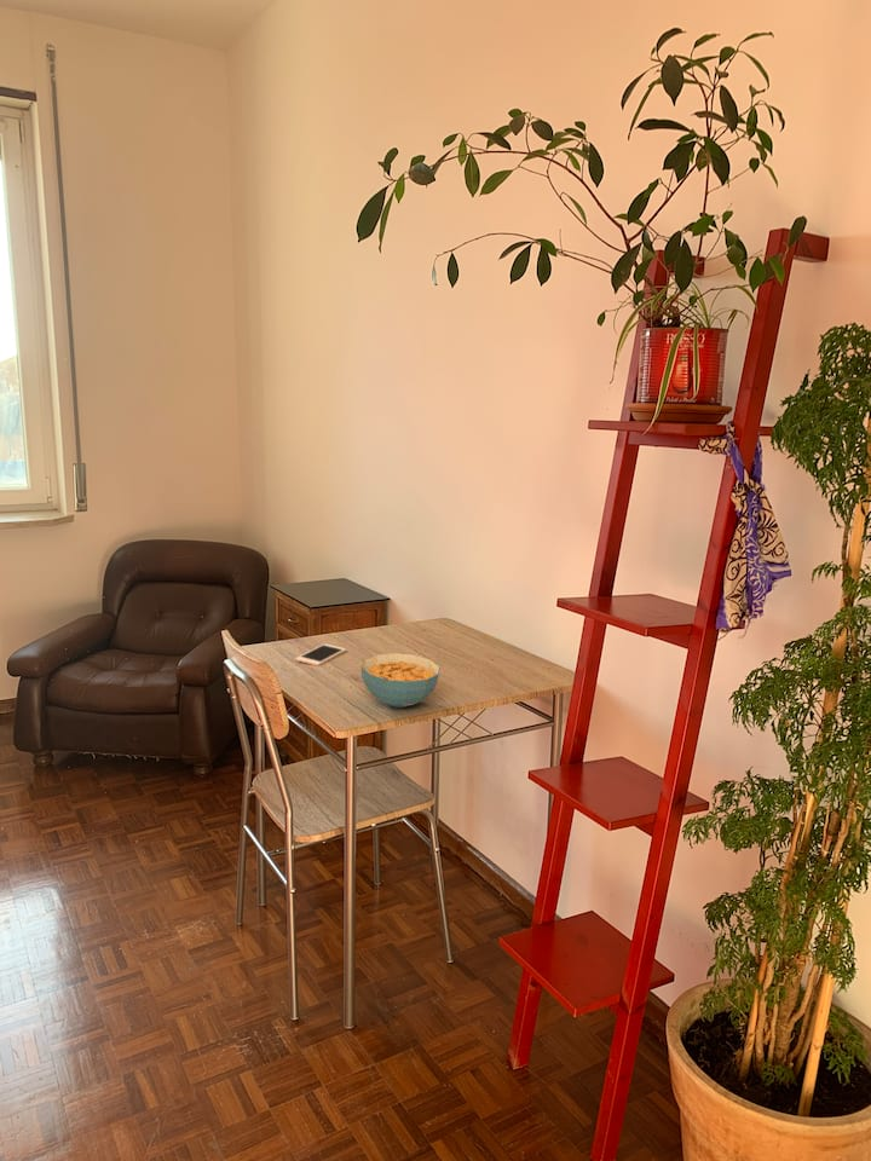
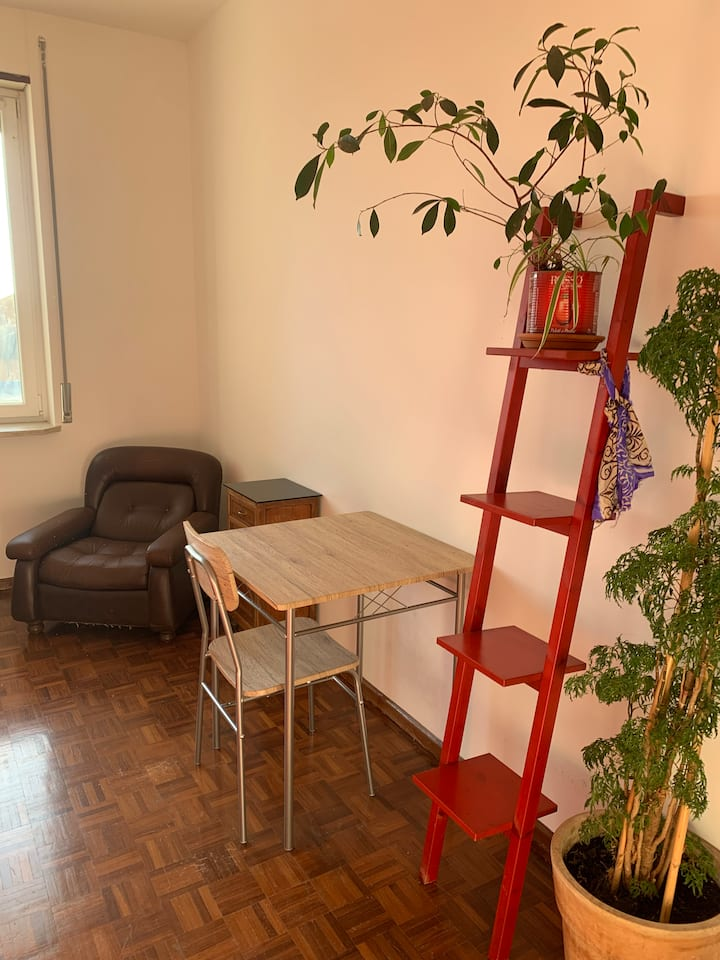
- cereal bowl [360,652,442,709]
- cell phone [294,642,347,666]
